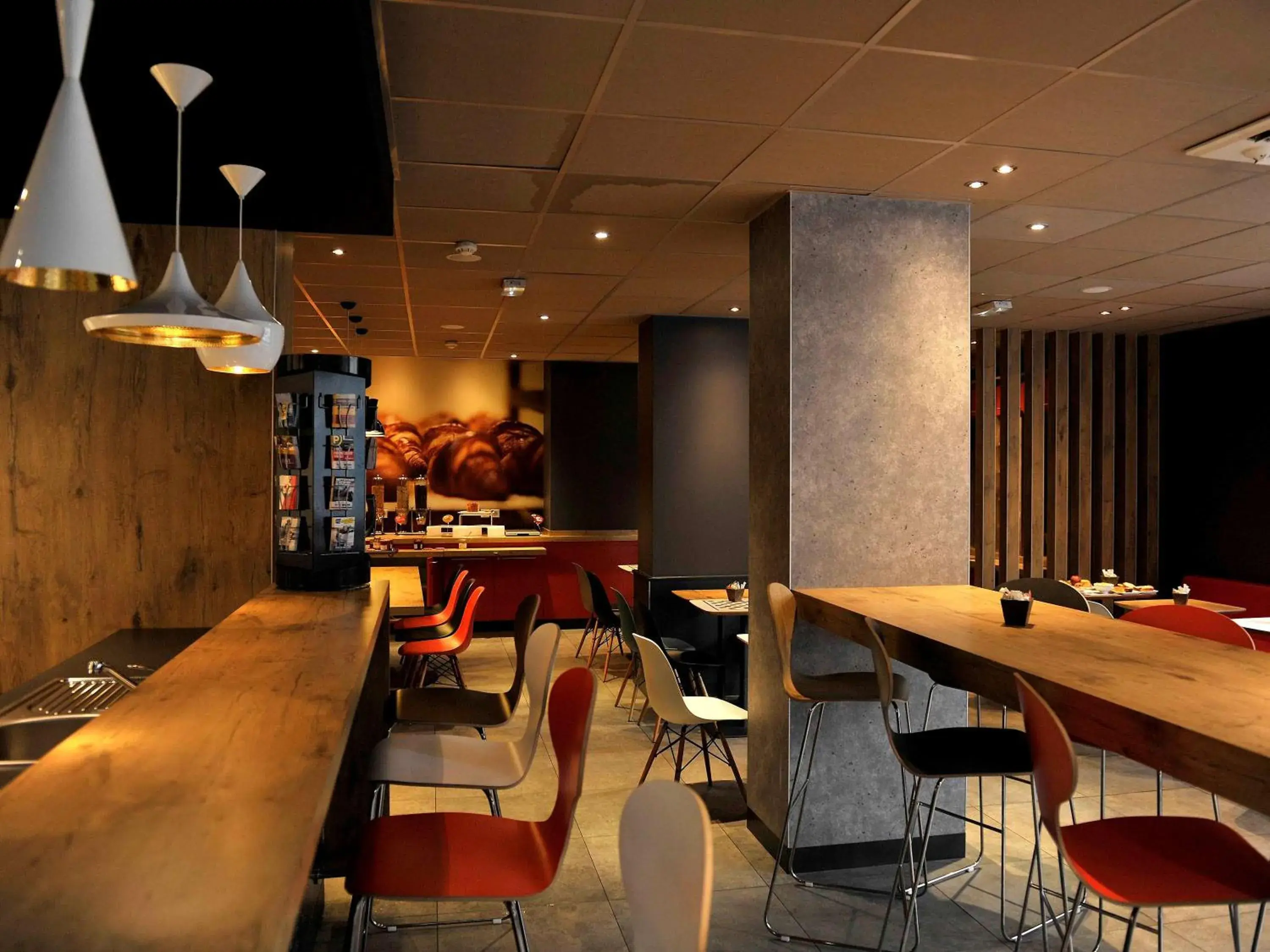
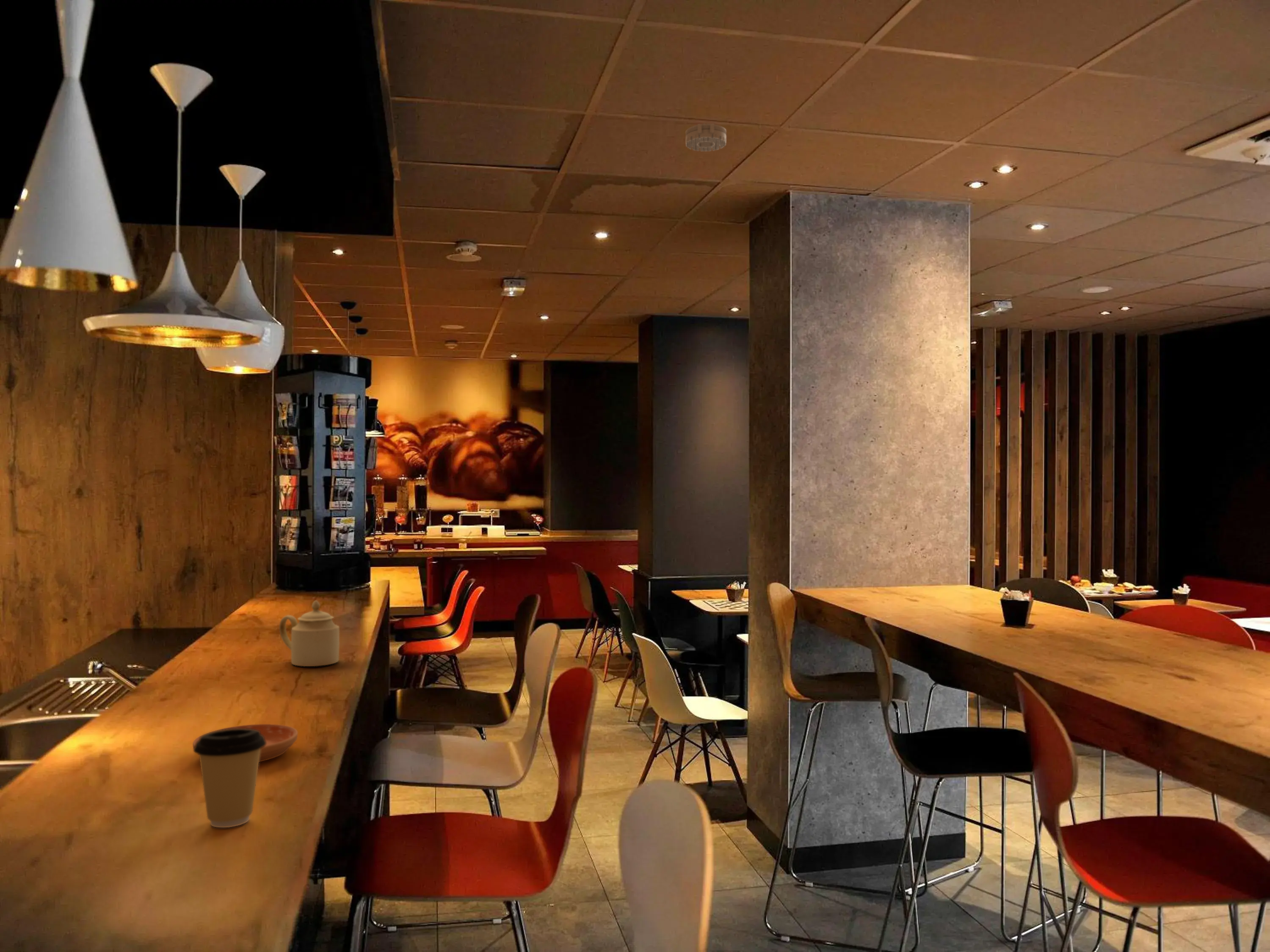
+ saucer [192,724,298,762]
+ coffee cup [193,728,266,828]
+ smoke detector [685,123,726,152]
+ sugar bowl [279,600,340,667]
